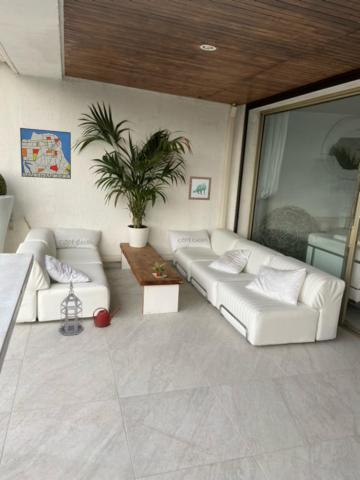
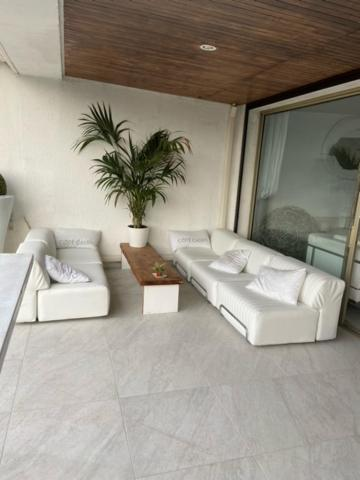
- lantern [58,280,85,337]
- wall art [19,127,72,180]
- watering can [92,307,121,328]
- wall art [187,175,212,201]
